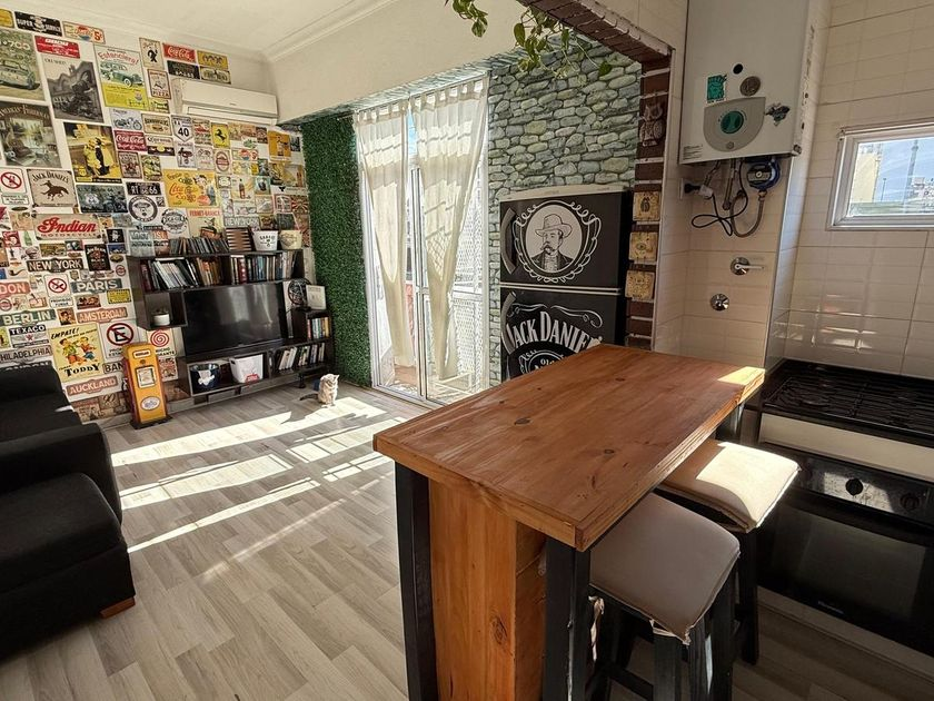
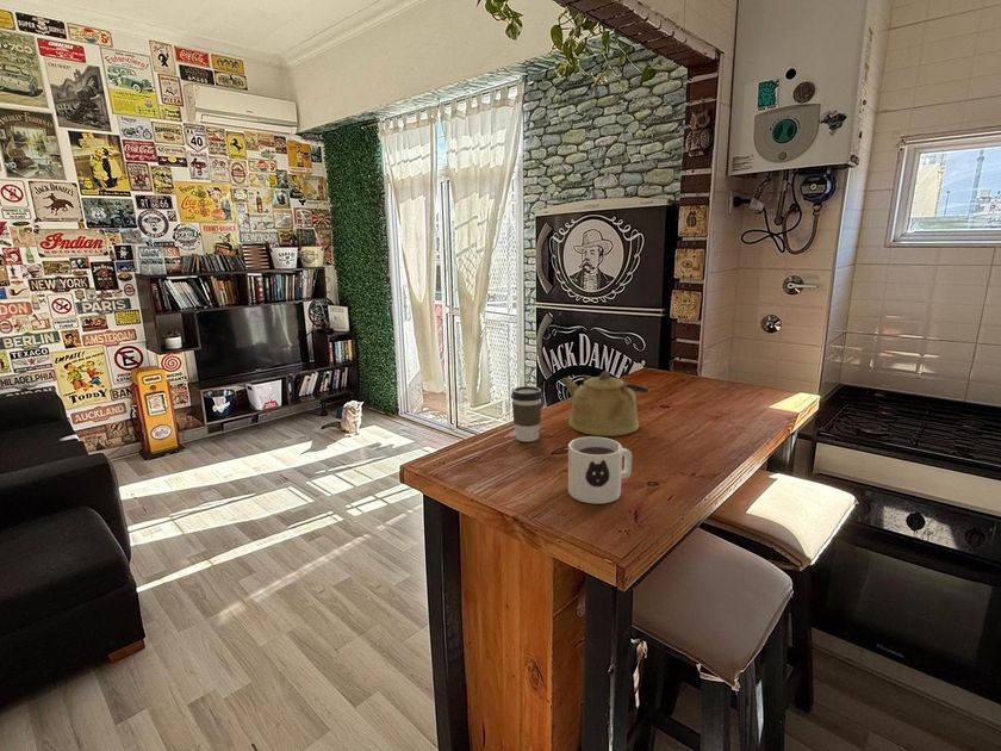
+ mug [567,435,633,505]
+ kettle [561,371,651,437]
+ coffee cup [510,385,543,442]
